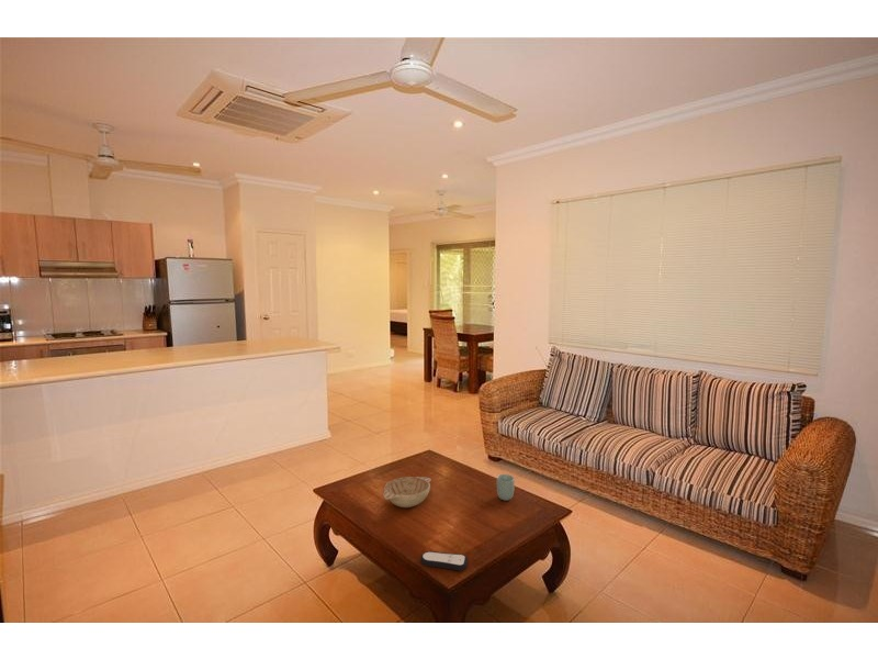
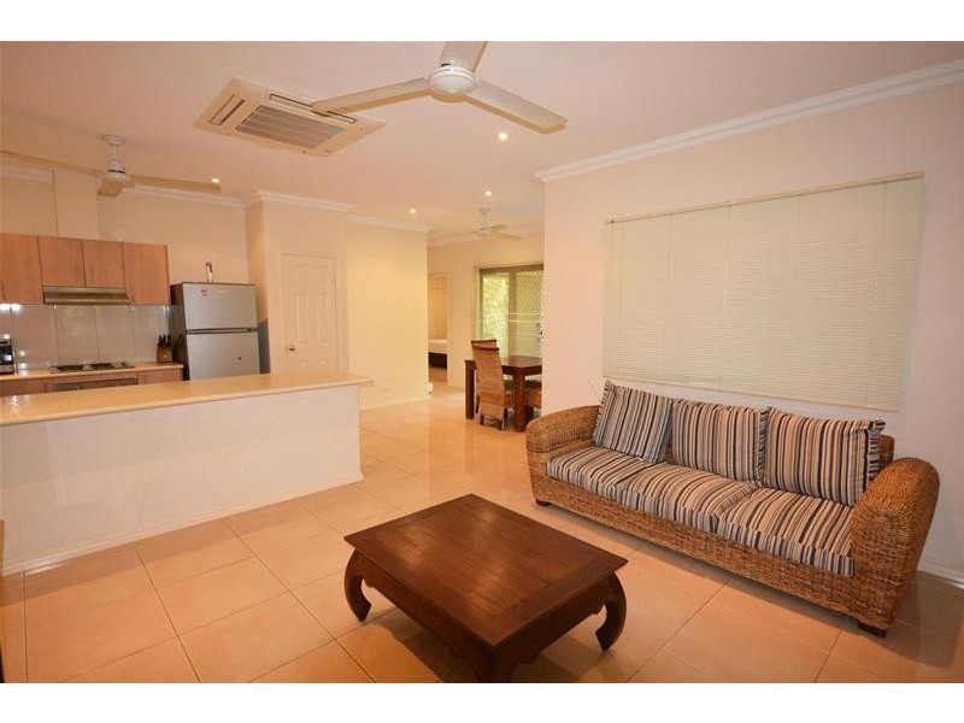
- cup [496,473,516,502]
- decorative bowl [382,476,432,509]
- remote control [419,550,469,572]
